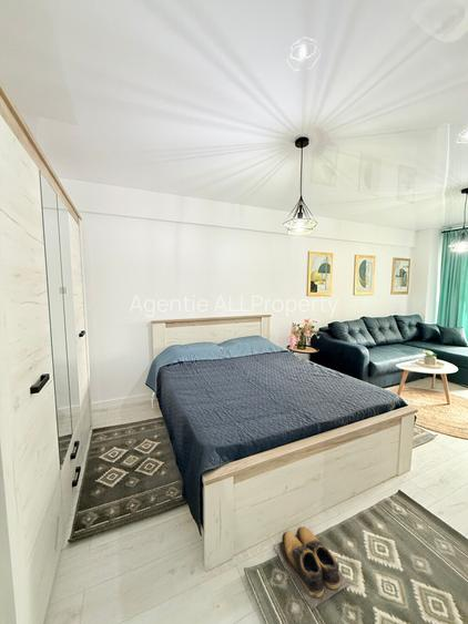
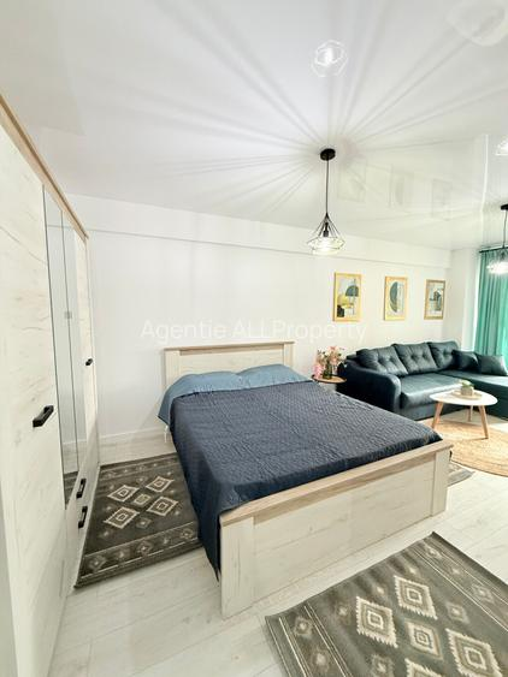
- shoes [272,525,350,610]
